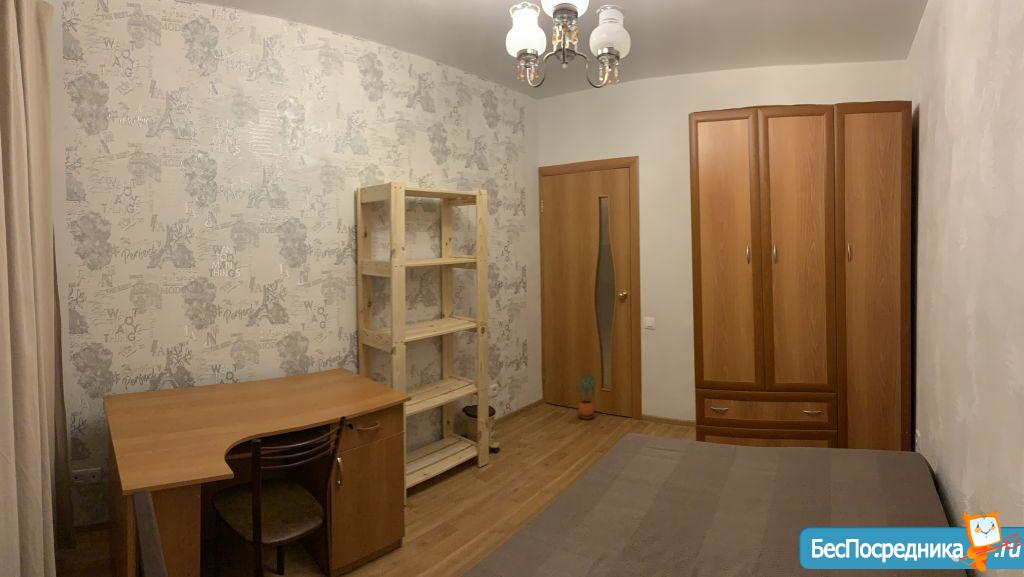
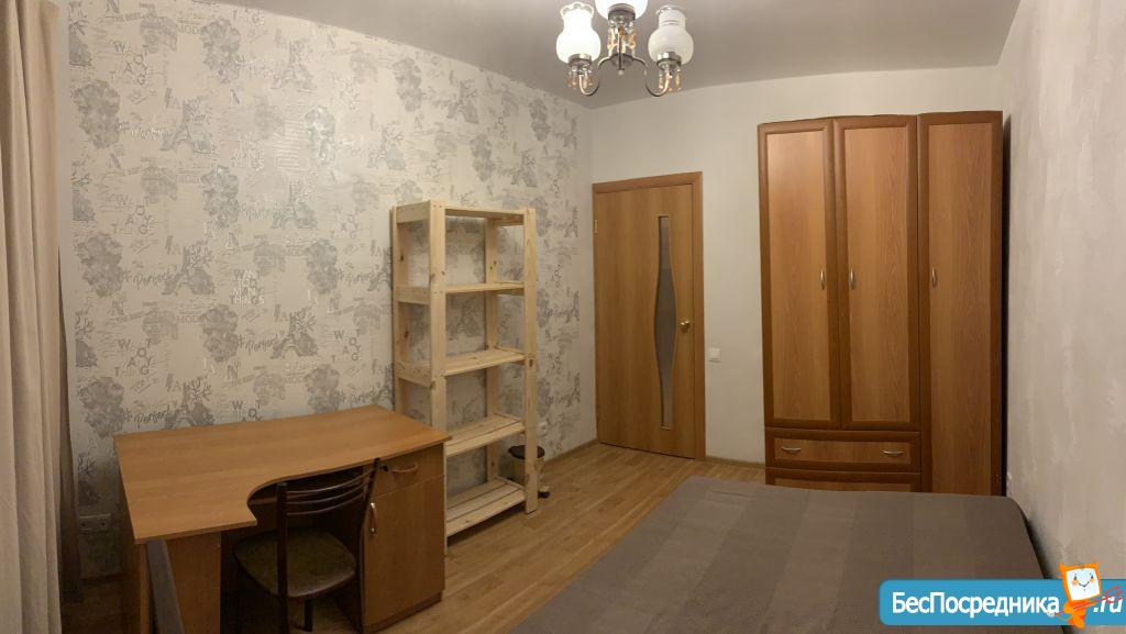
- potted plant [575,374,597,420]
